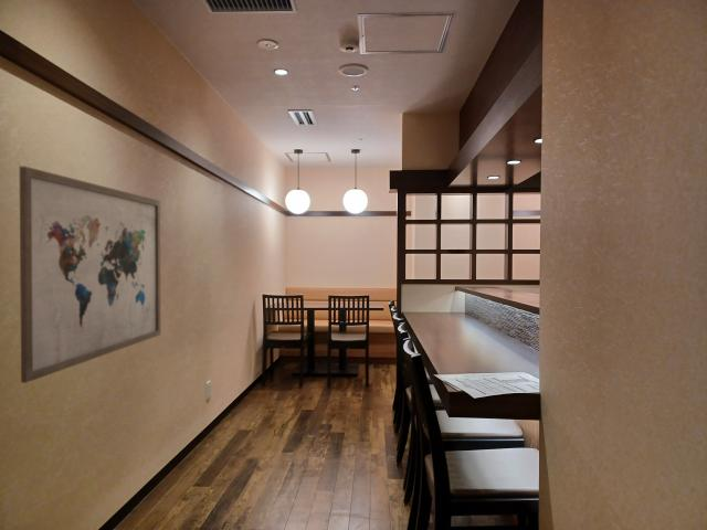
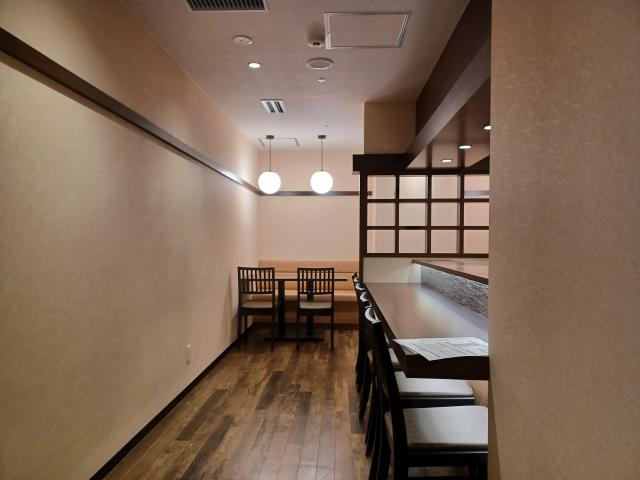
- wall art [19,166,161,384]
